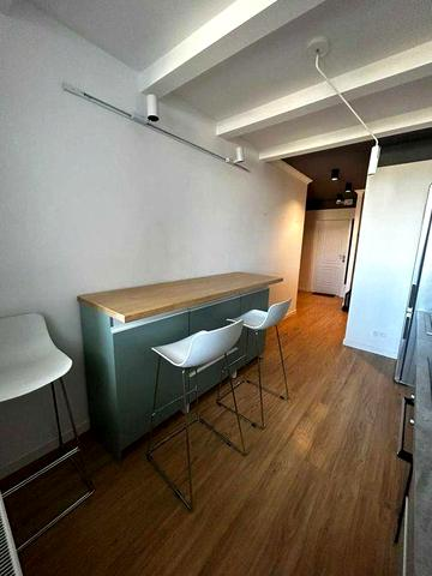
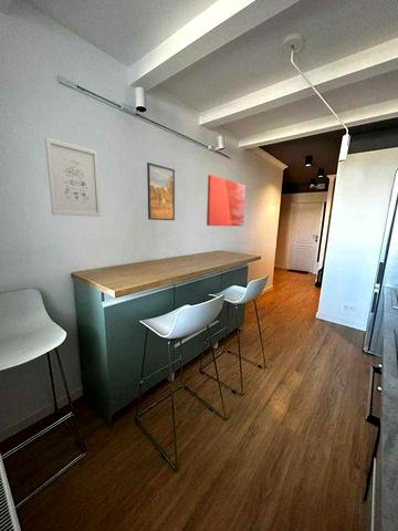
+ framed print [146,162,176,221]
+ wall art [44,136,102,218]
+ wall art [206,174,247,227]
